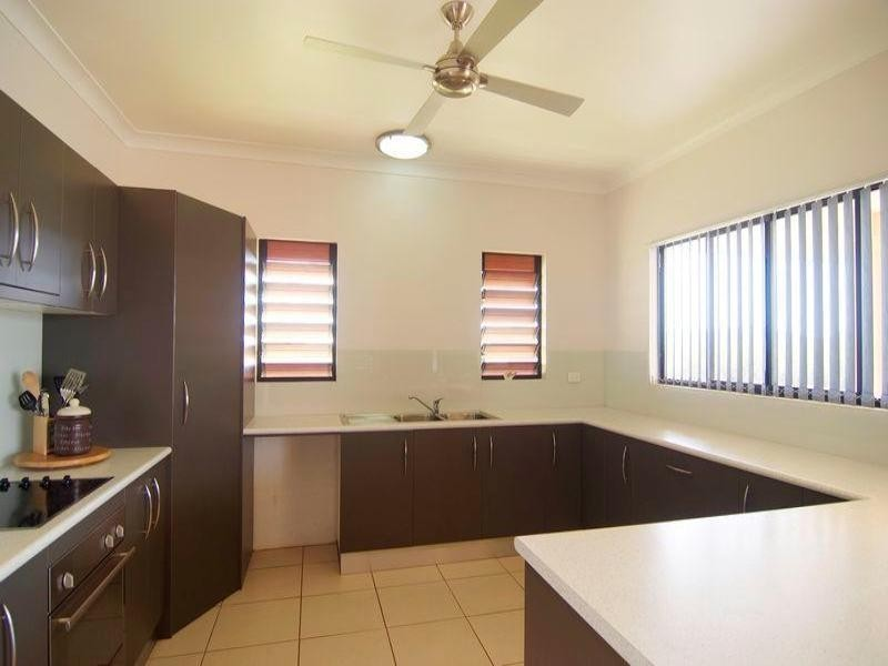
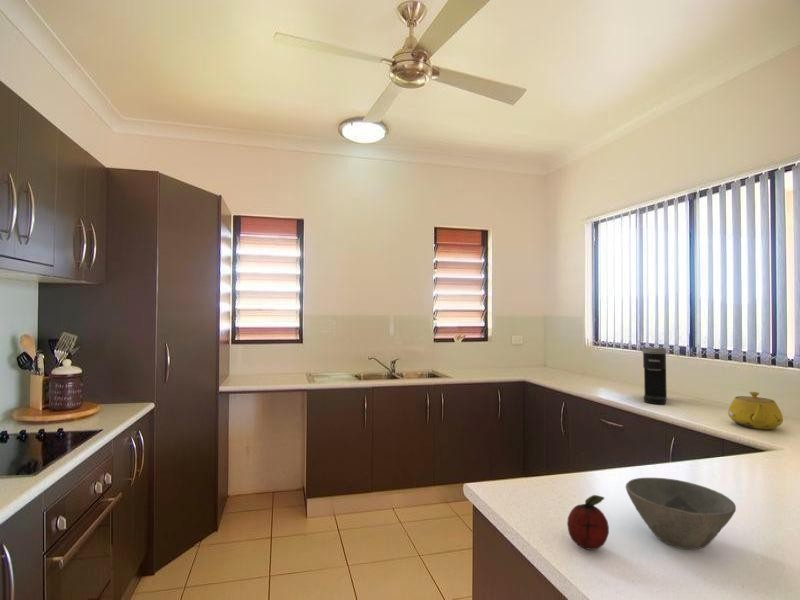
+ teapot [727,391,784,430]
+ fruit [566,494,610,551]
+ coffee maker [641,346,668,405]
+ bowl [625,477,737,551]
